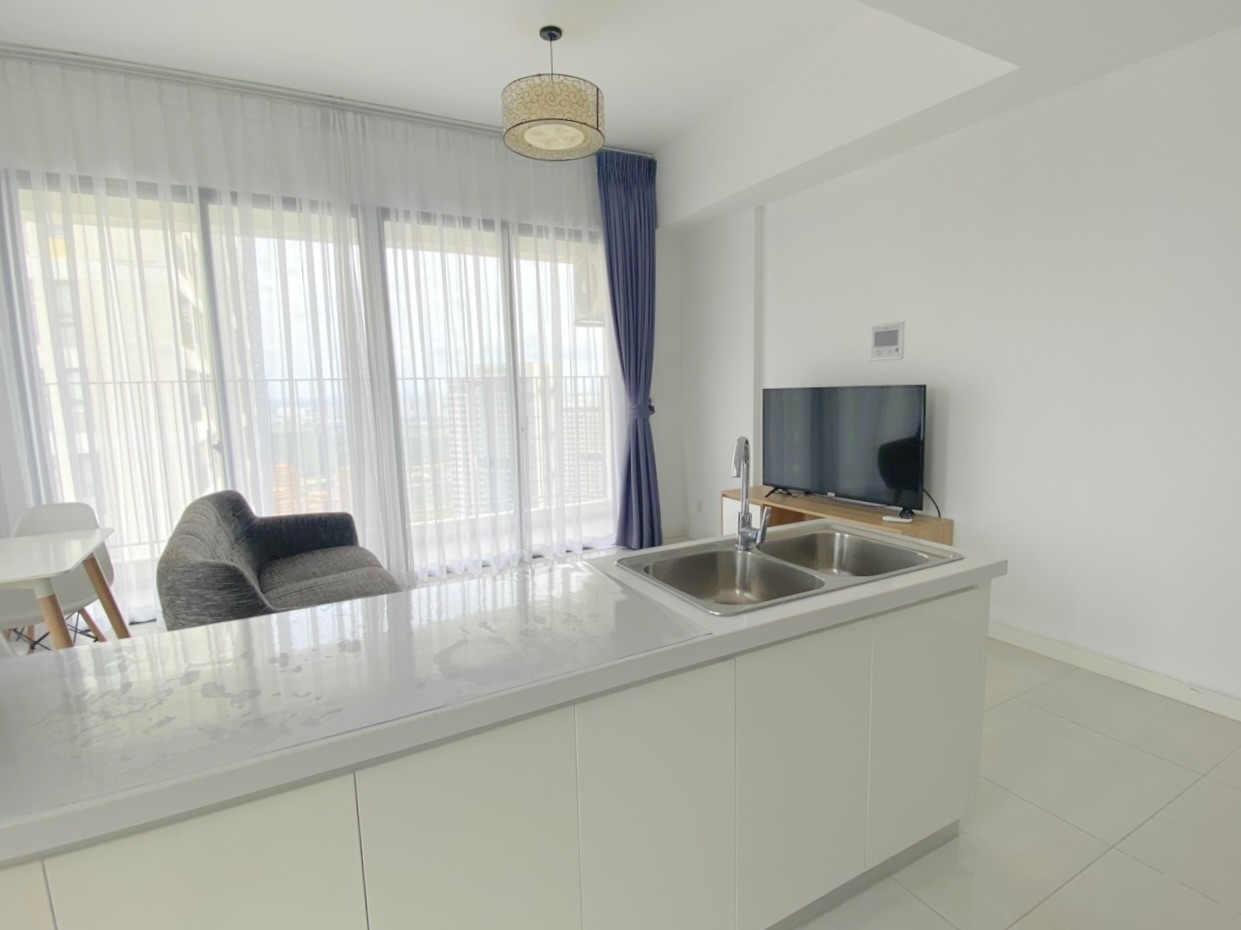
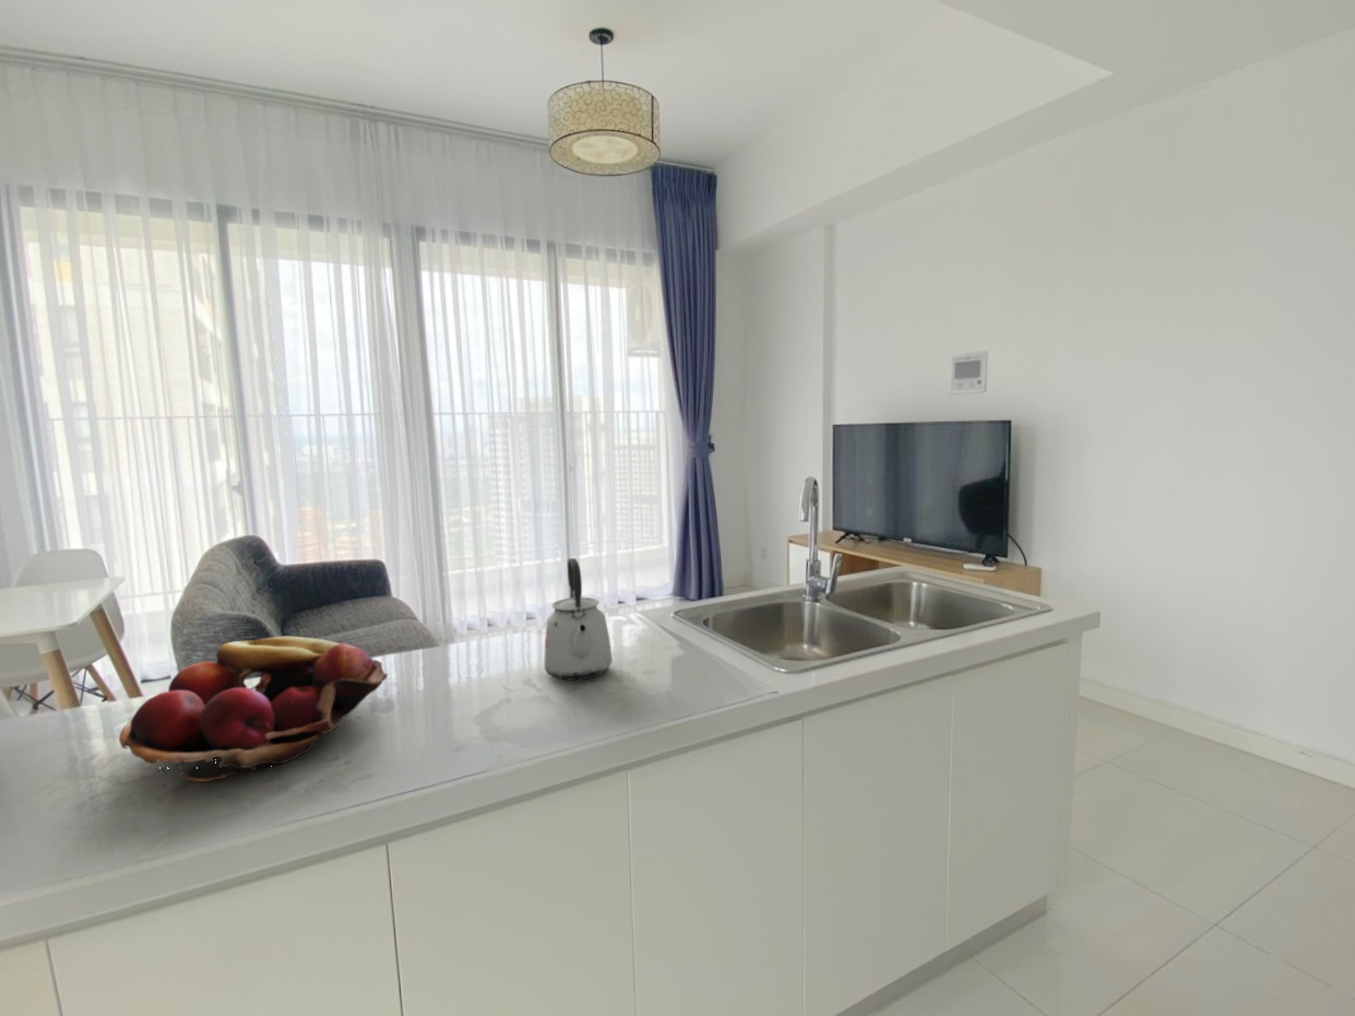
+ fruit basket [118,636,389,783]
+ kettle [543,557,614,682]
